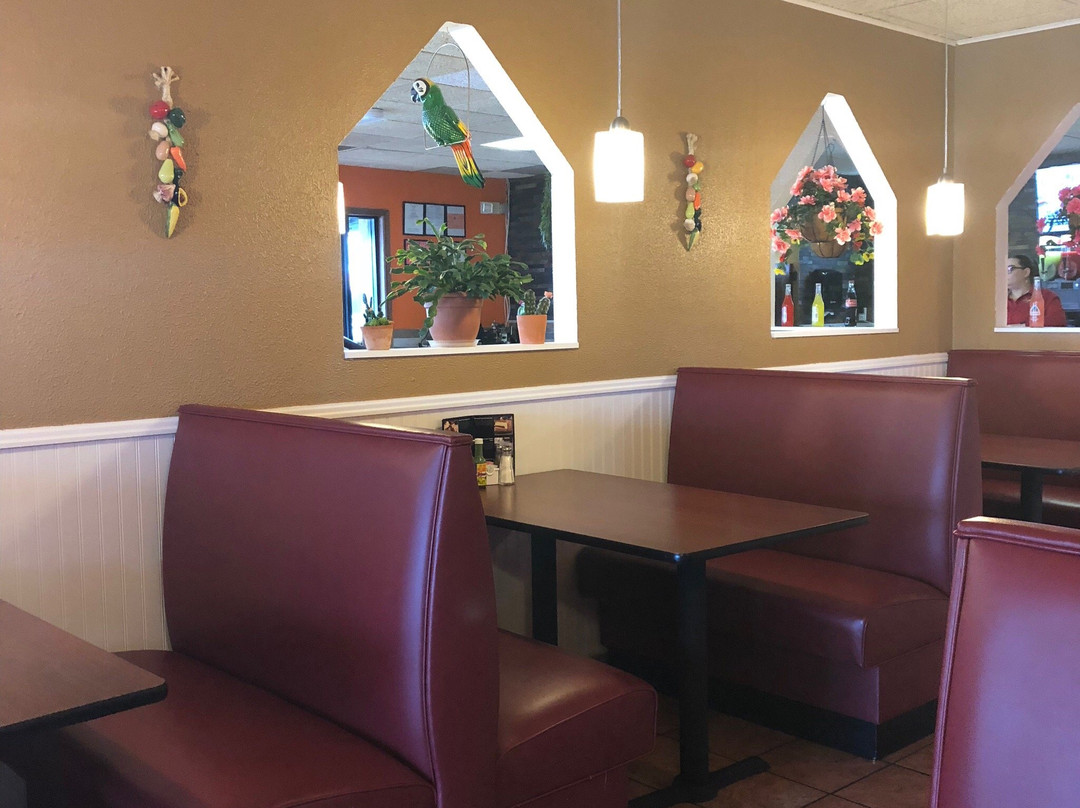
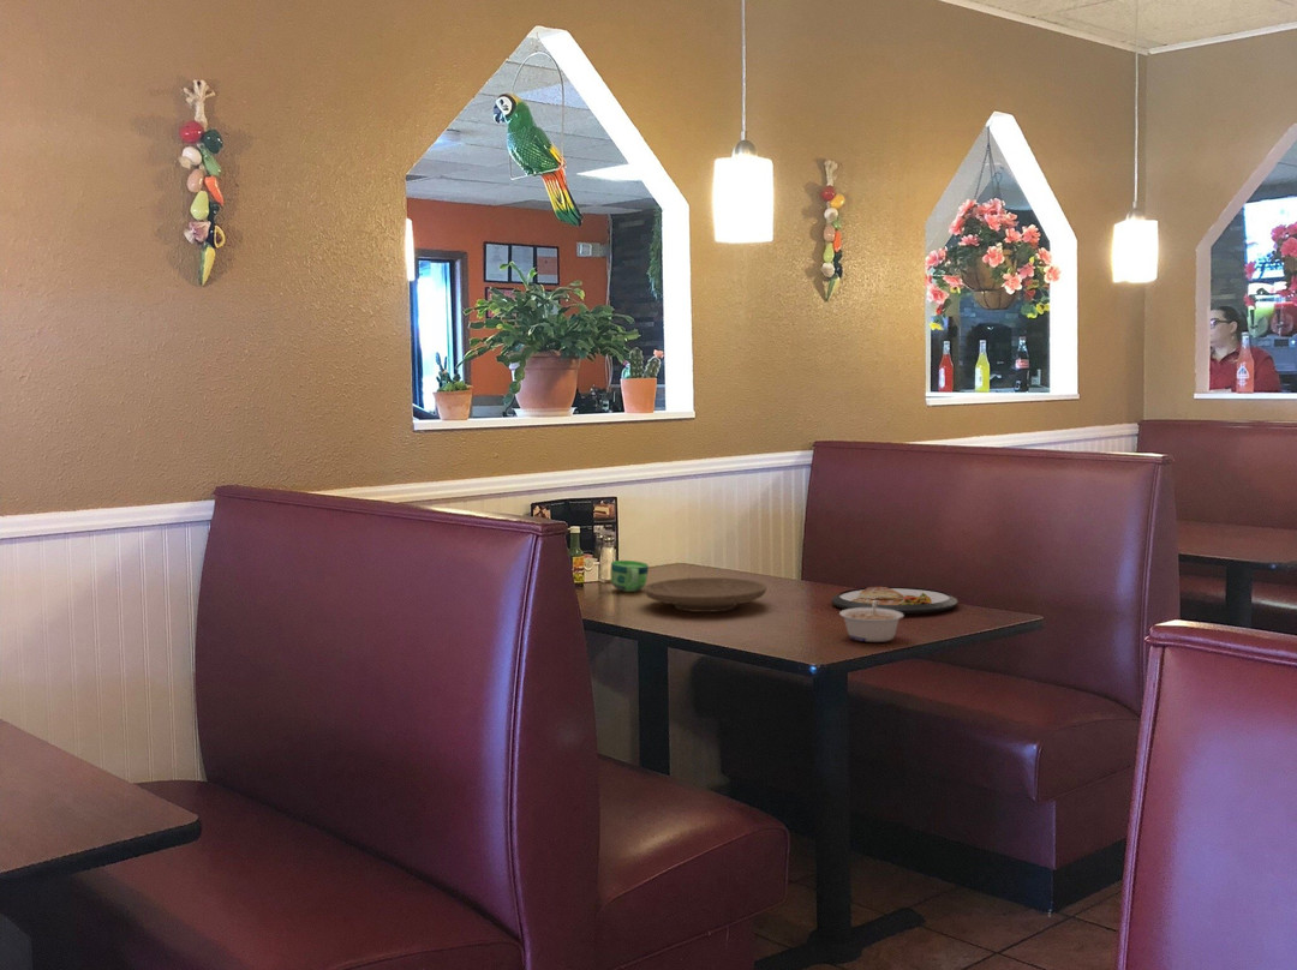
+ legume [838,600,905,643]
+ cup [609,559,650,593]
+ plate [642,576,767,613]
+ dish [831,586,958,616]
